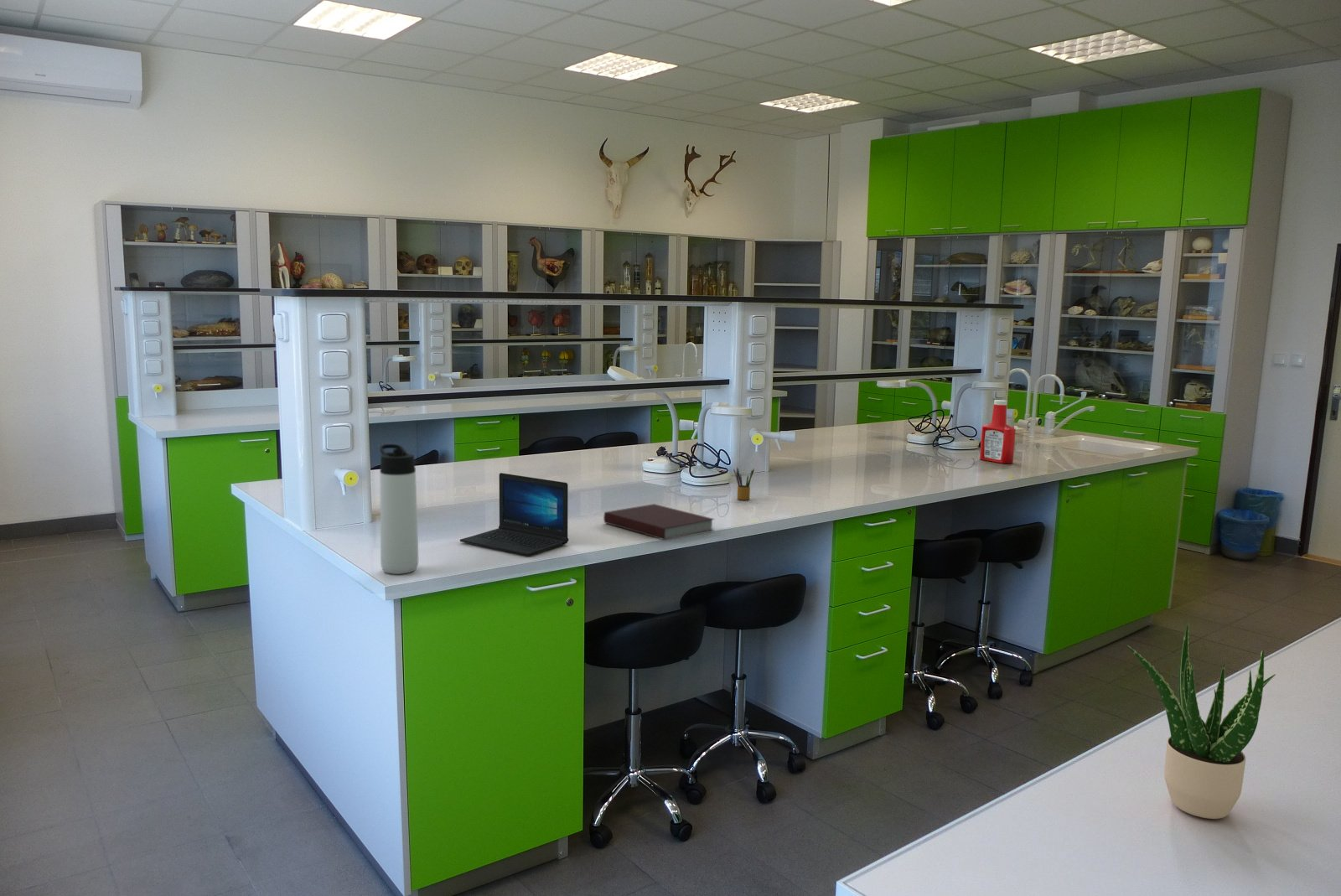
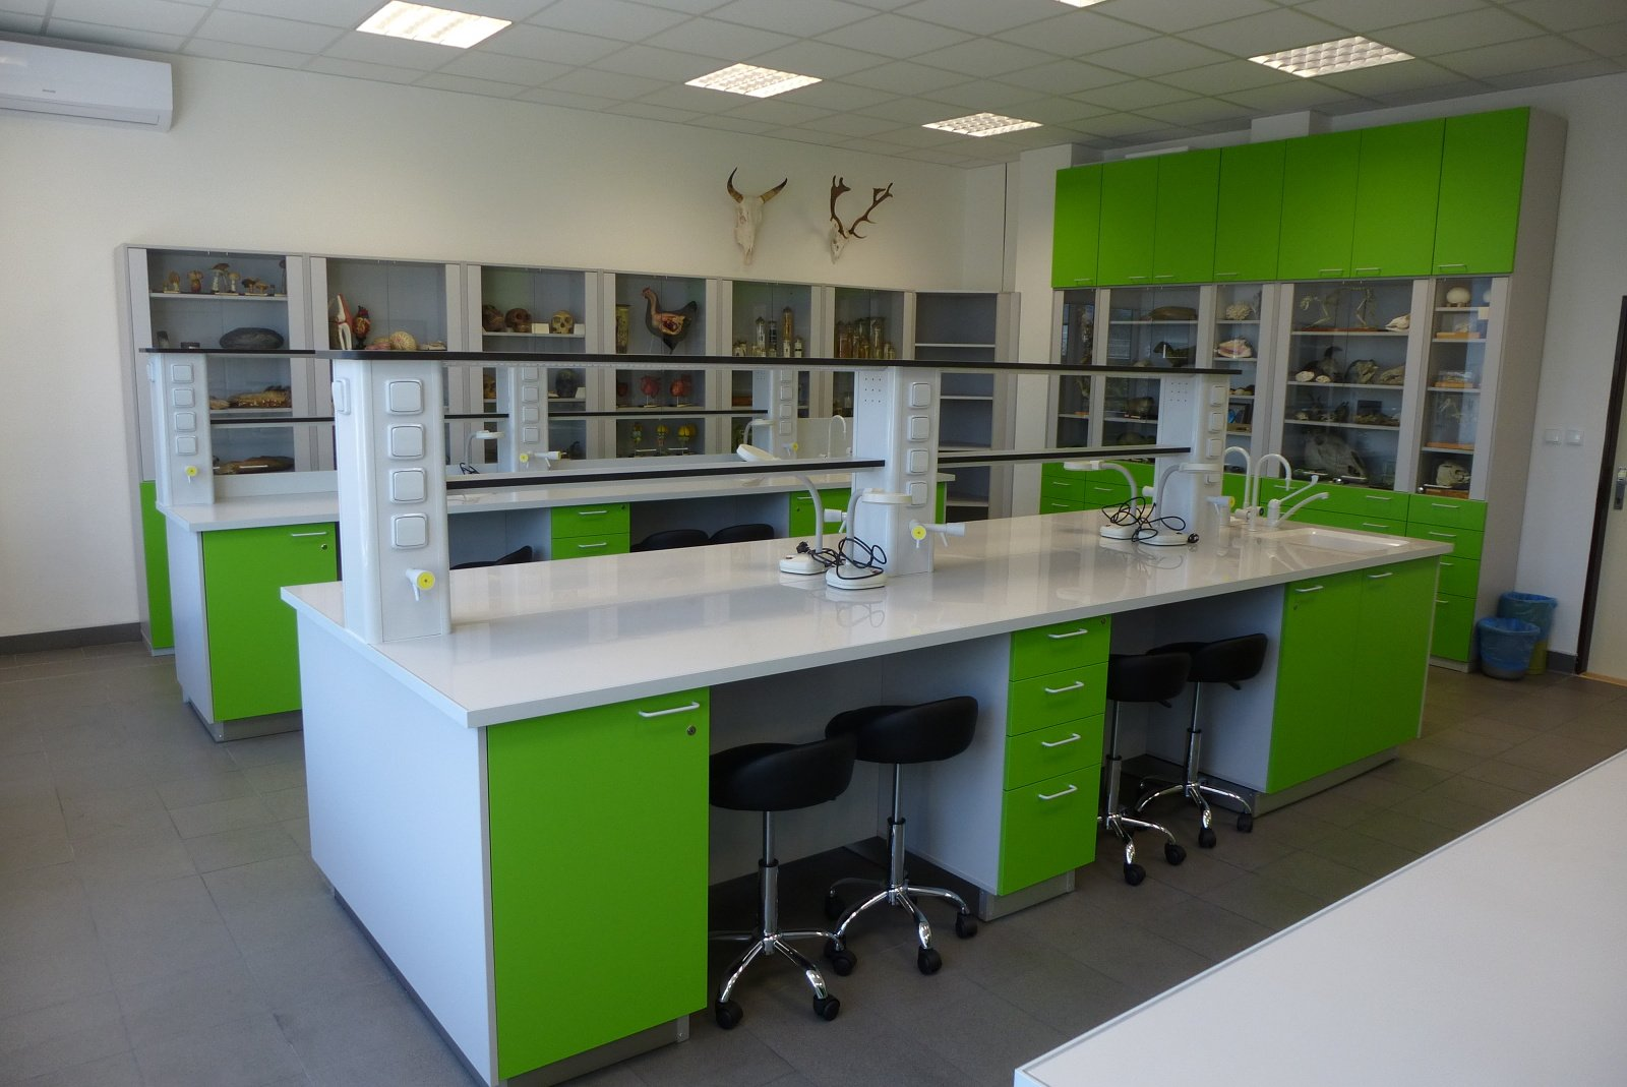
- soap bottle [979,399,1017,464]
- potted plant [1126,621,1276,820]
- laptop [459,472,569,557]
- thermos bottle [379,443,419,575]
- notebook [603,503,715,541]
- pencil box [733,466,755,500]
